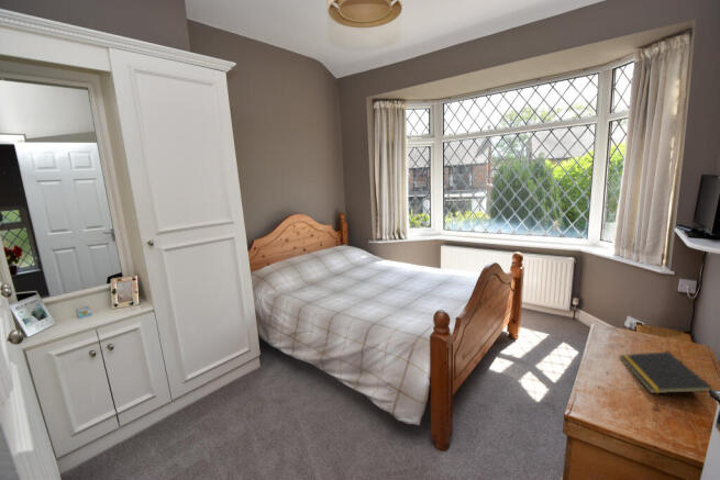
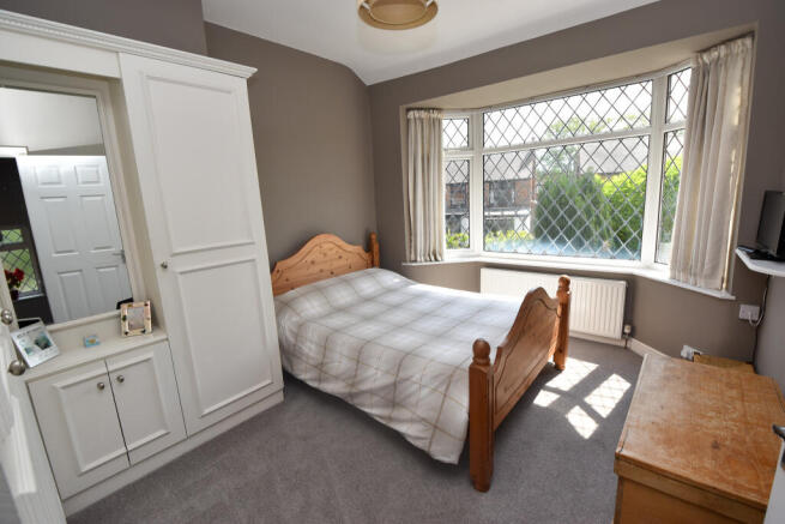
- notepad [618,350,715,394]
